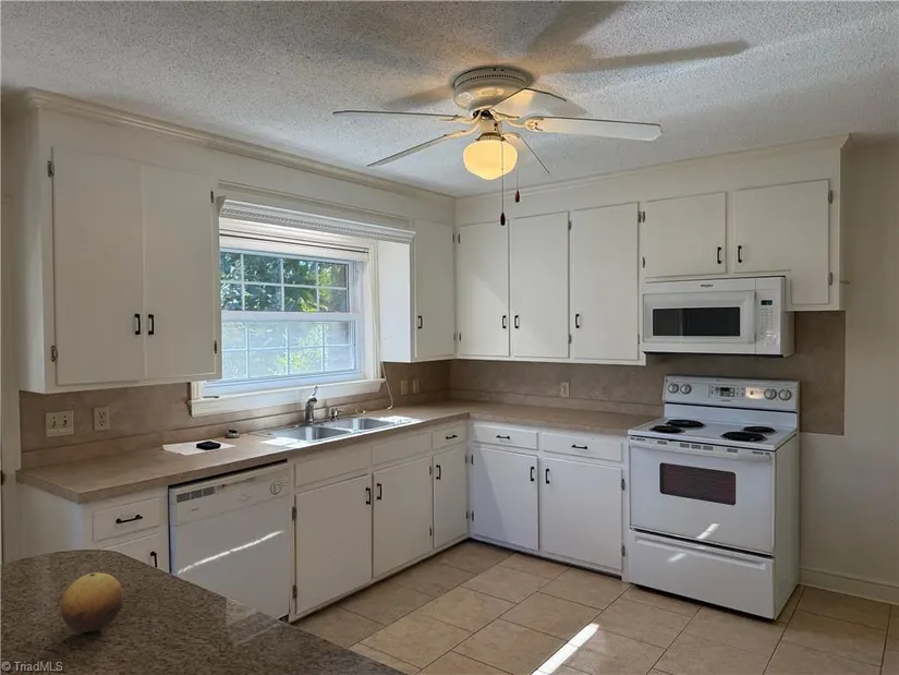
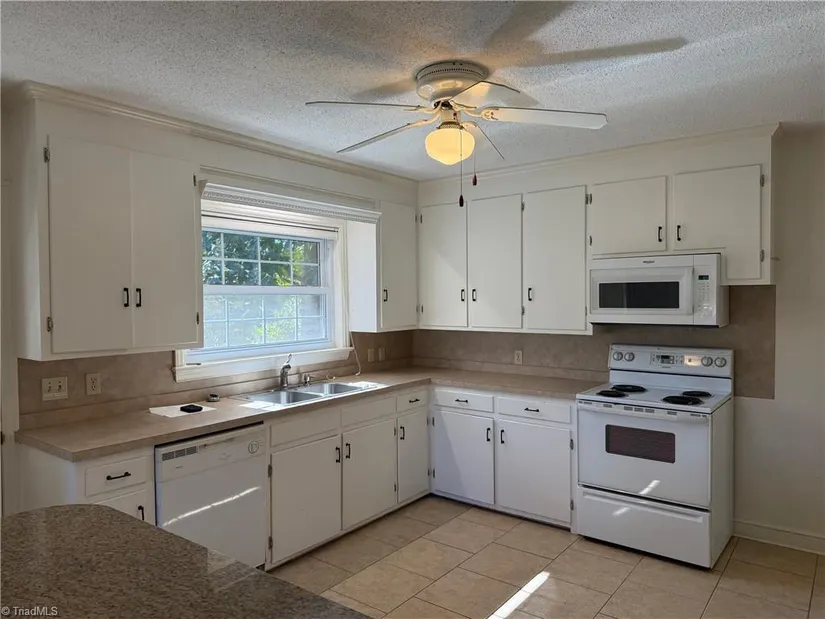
- fruit [60,571,124,632]
